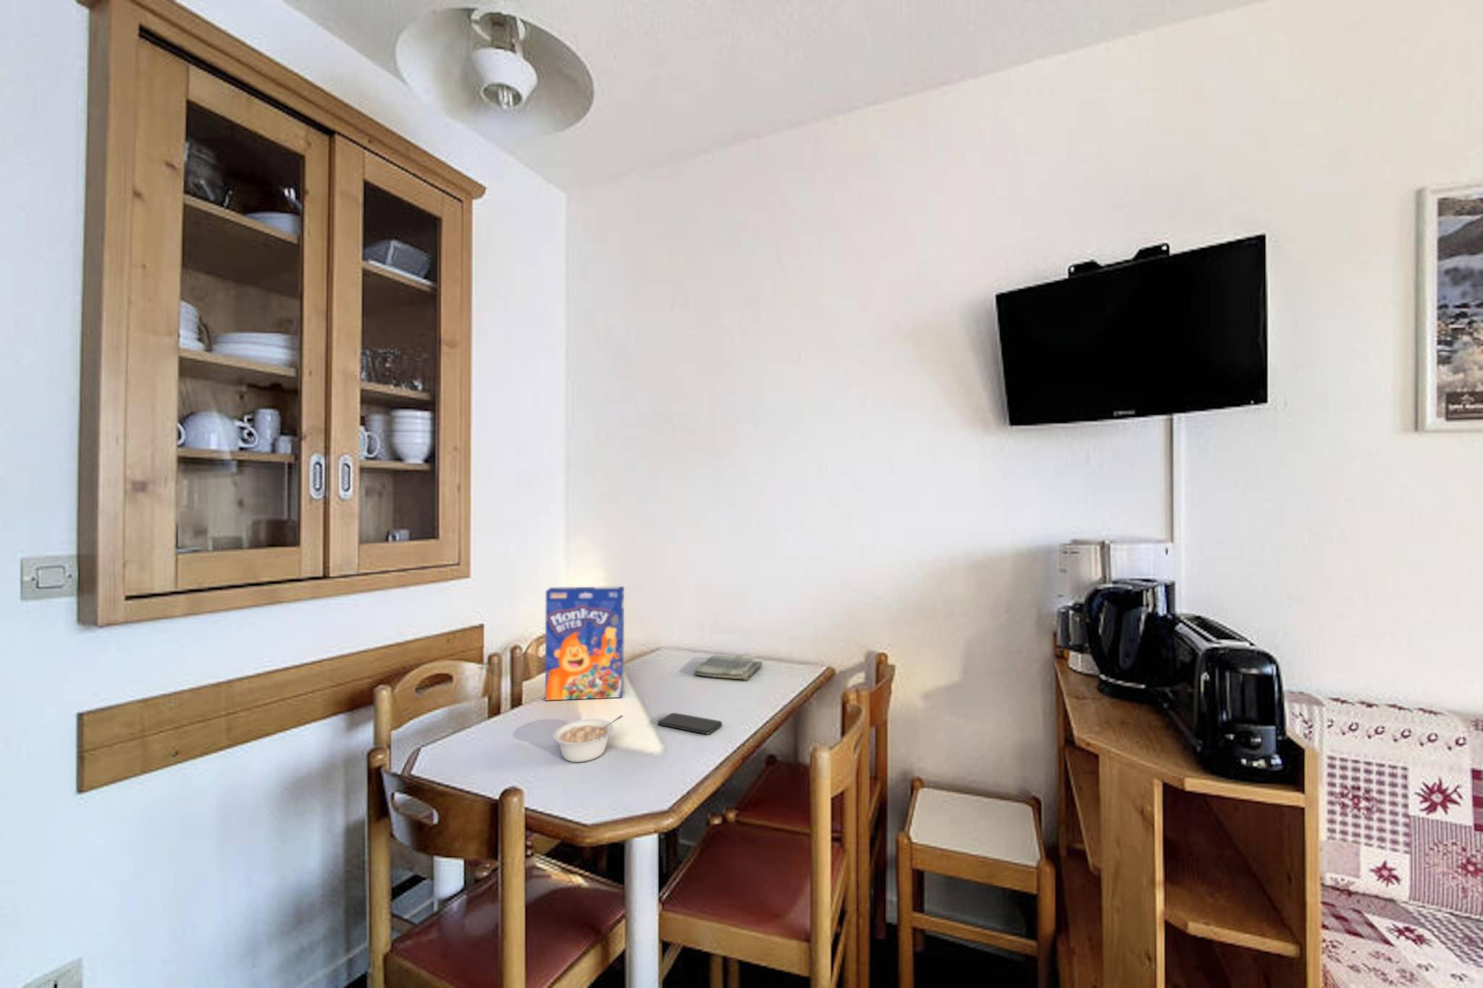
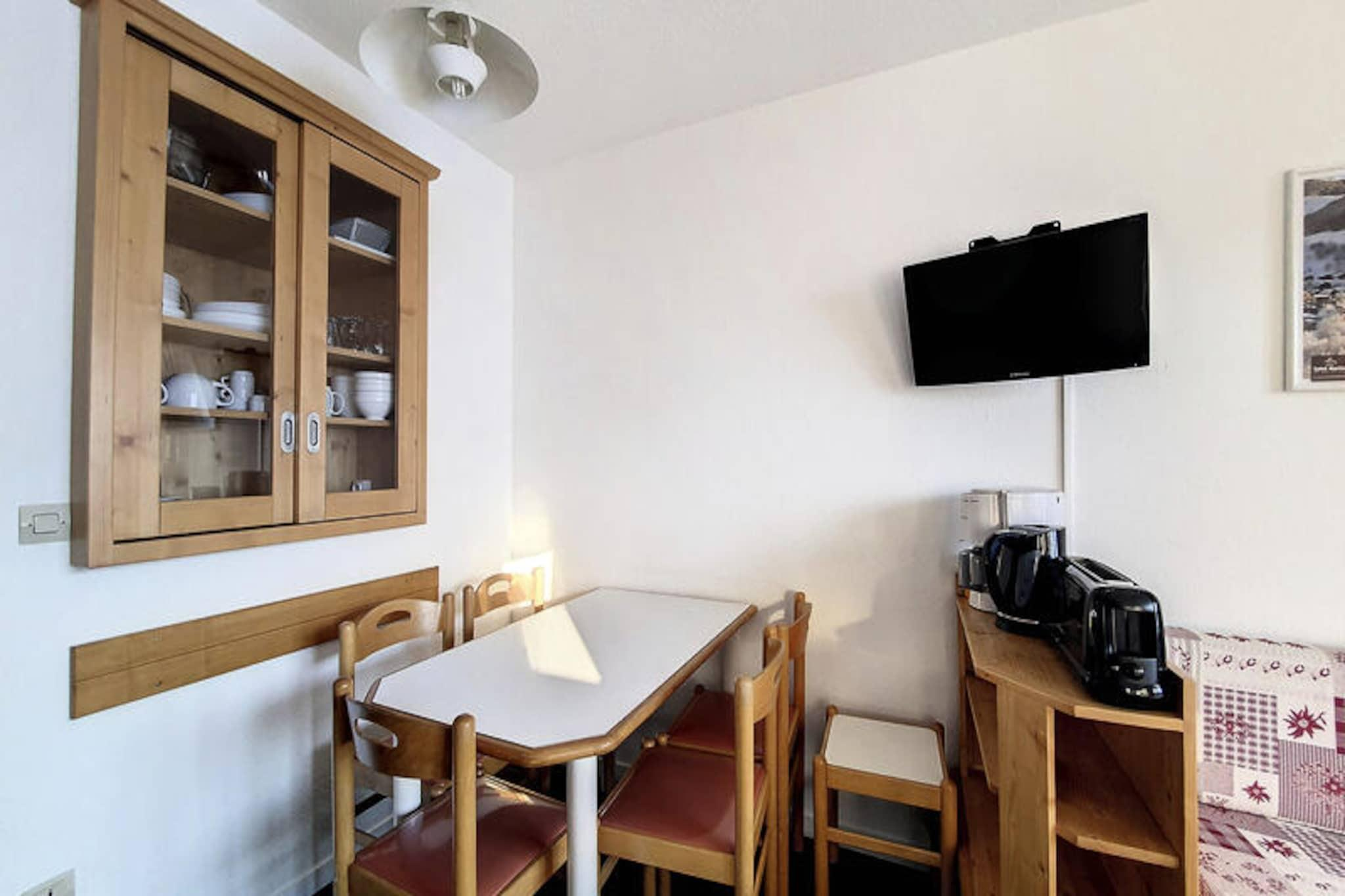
- legume [552,715,624,763]
- cereal box [545,586,625,700]
- dish towel [692,654,763,681]
- smartphone [657,712,722,734]
